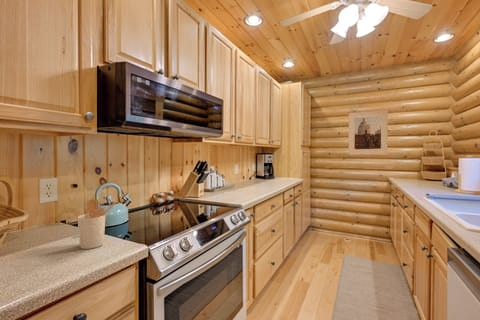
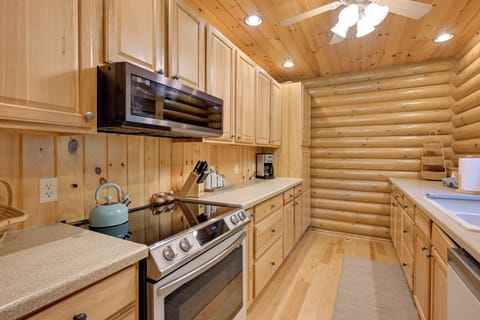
- utensil holder [77,198,119,250]
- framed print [348,109,389,156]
